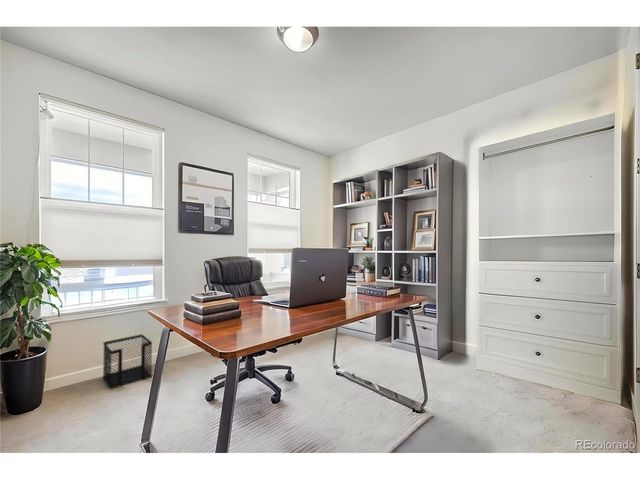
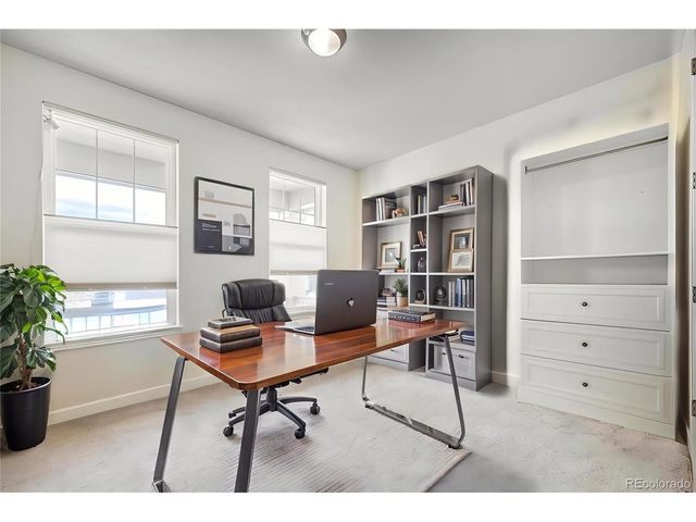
- wastebasket [102,333,153,390]
